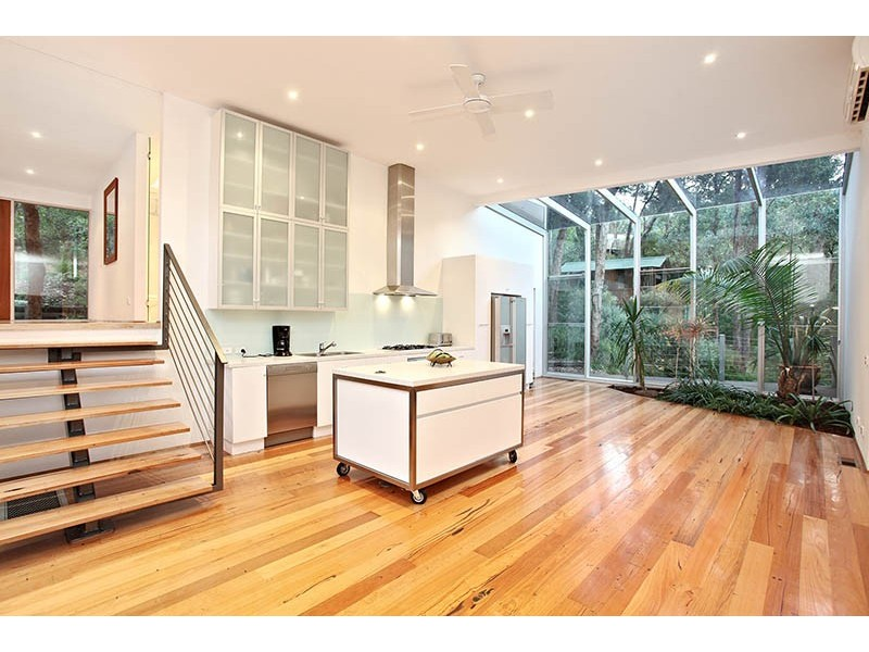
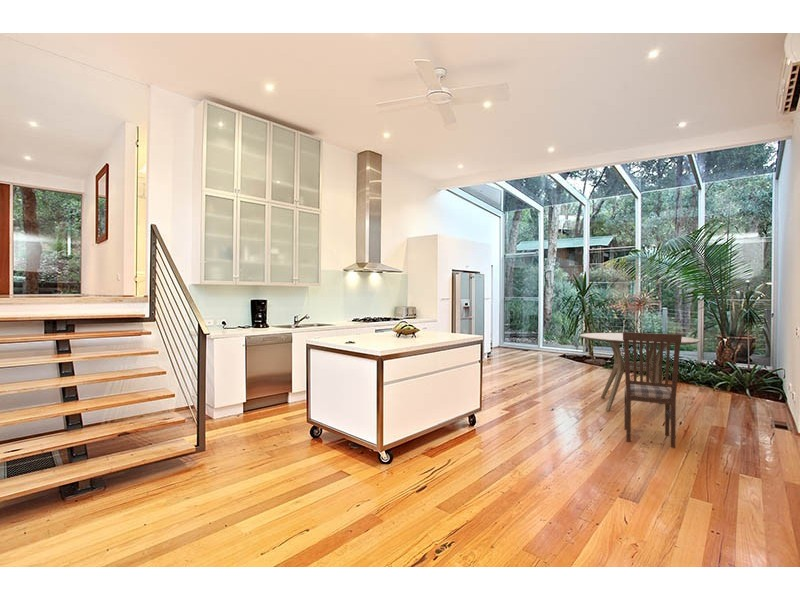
+ dining table [579,332,701,412]
+ dining chair [622,331,683,449]
